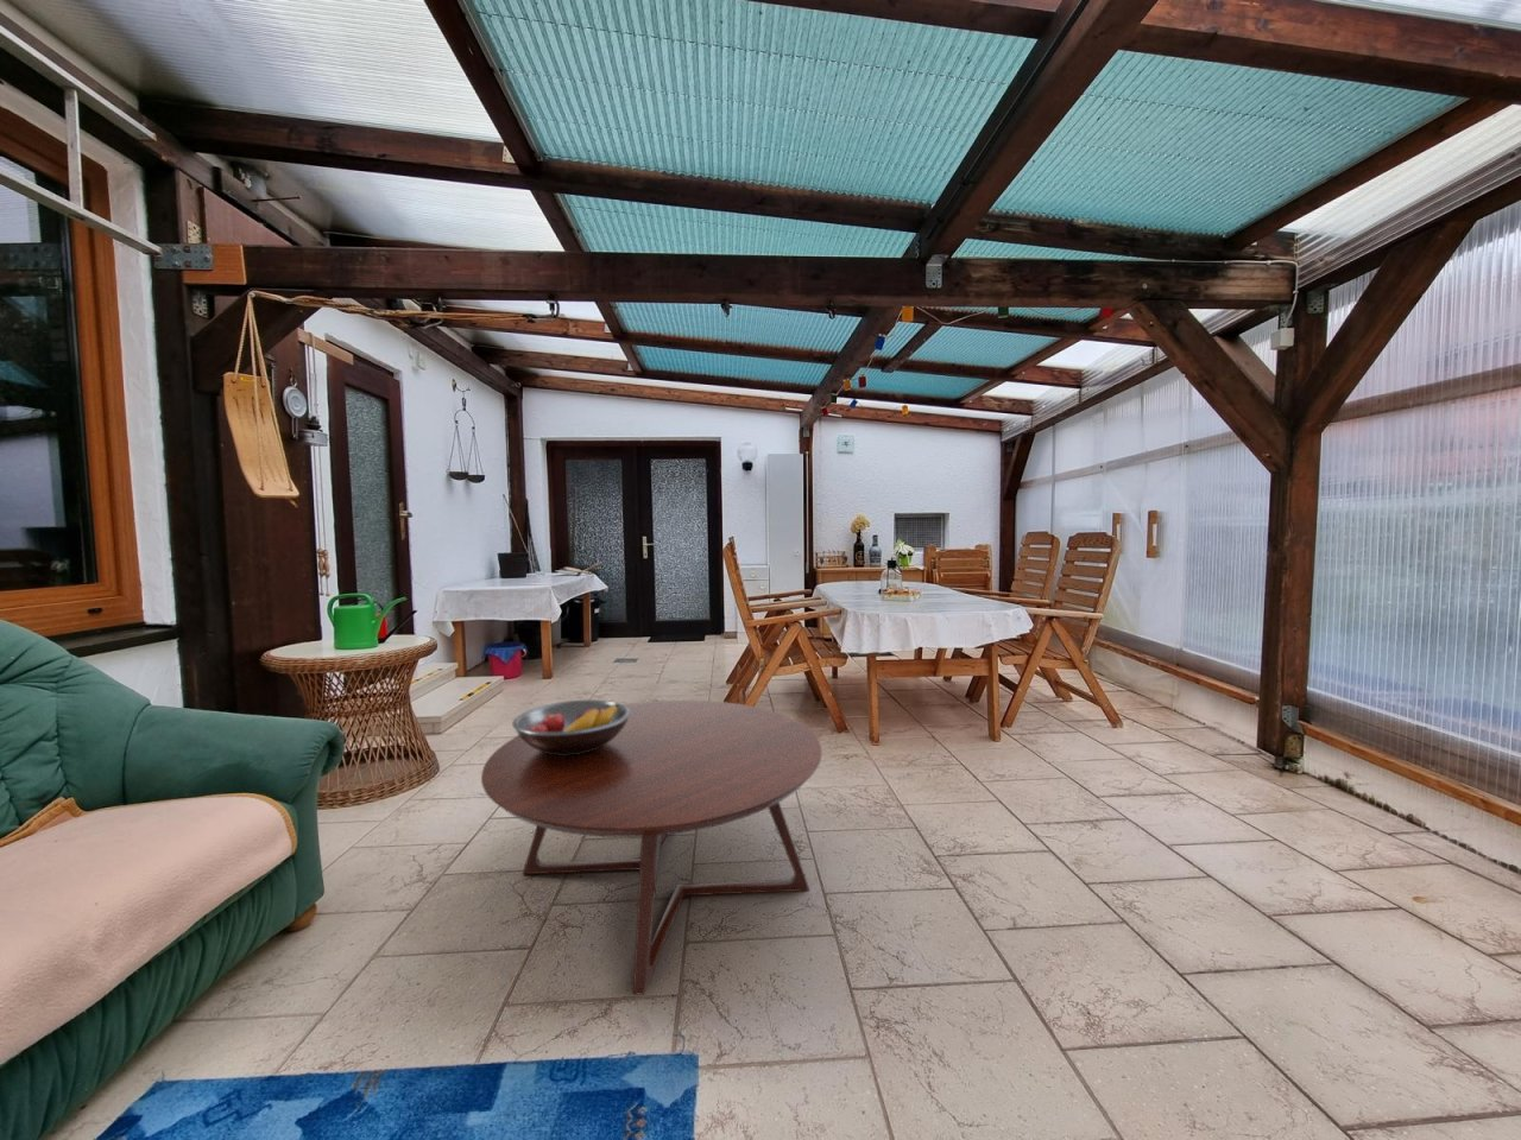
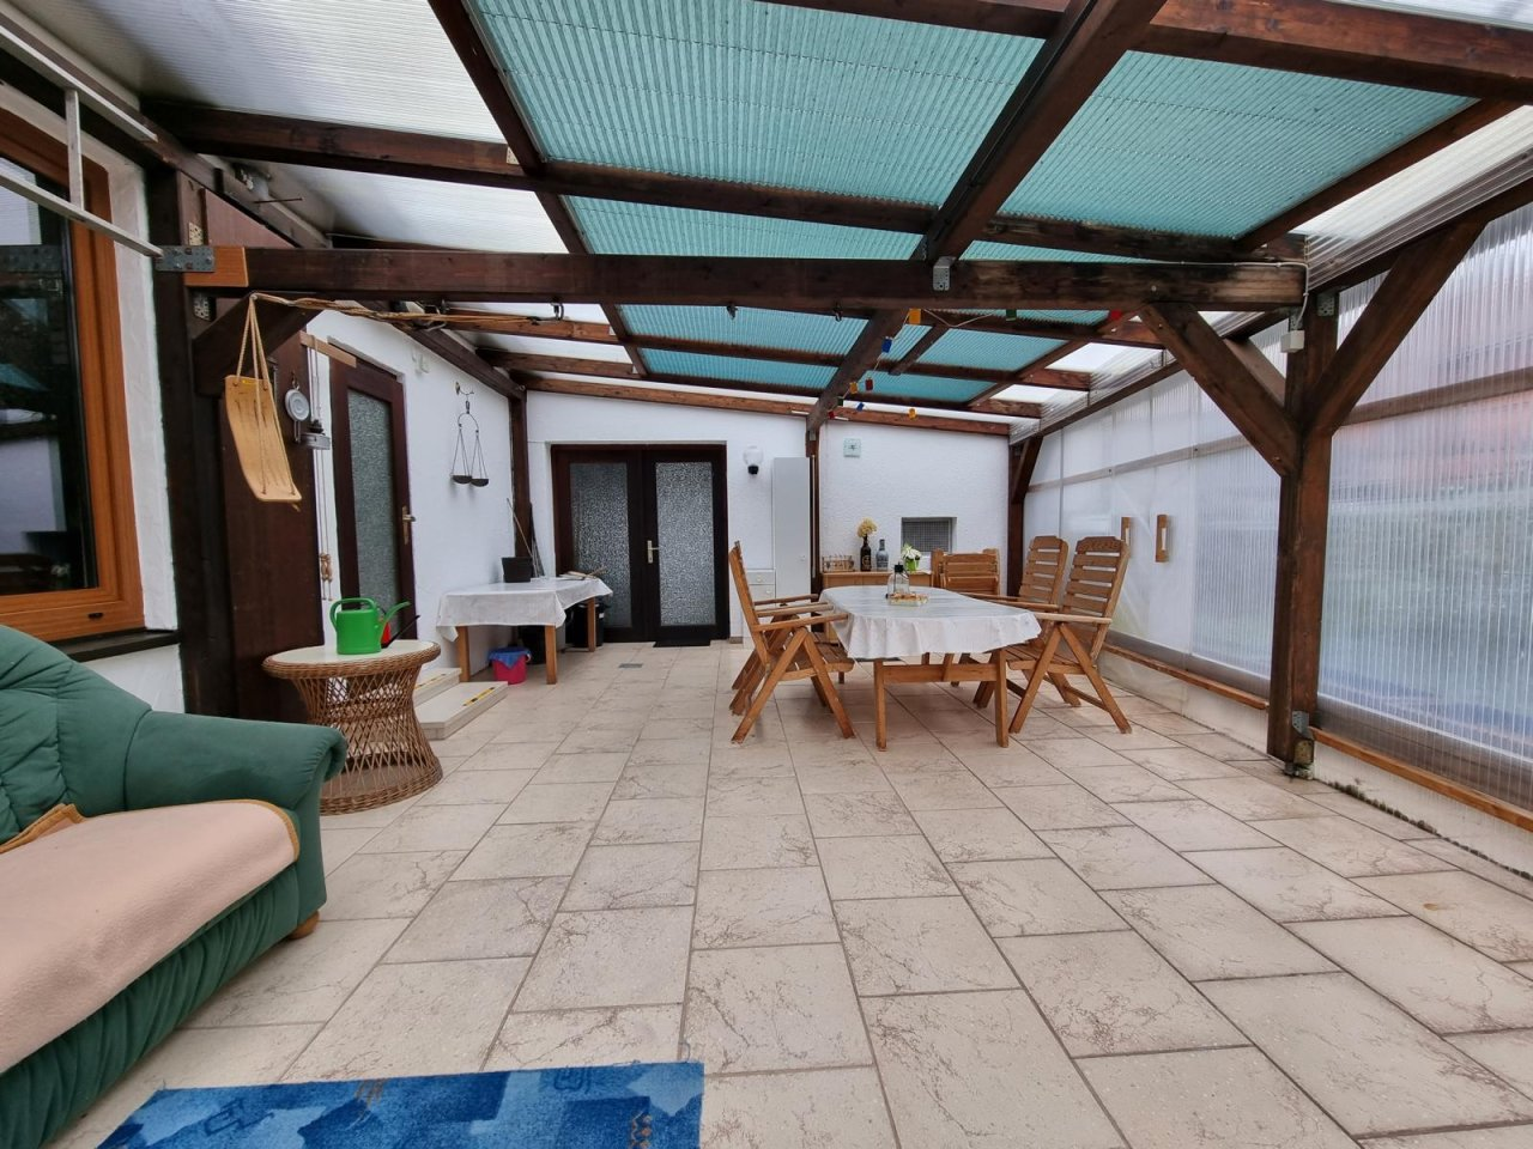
- coffee table [480,699,824,996]
- fruit bowl [511,698,631,756]
